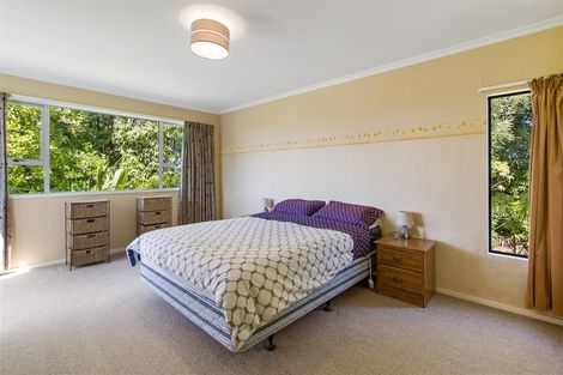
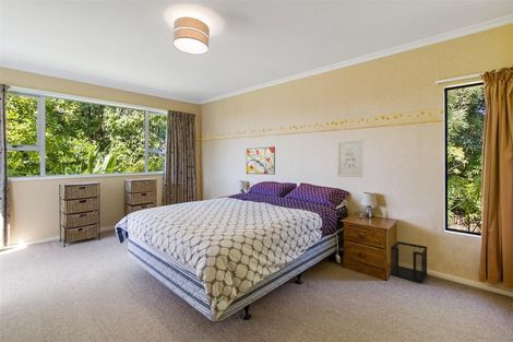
+ wastebasket [390,240,429,284]
+ wall art [336,139,365,178]
+ wall art [246,145,276,176]
